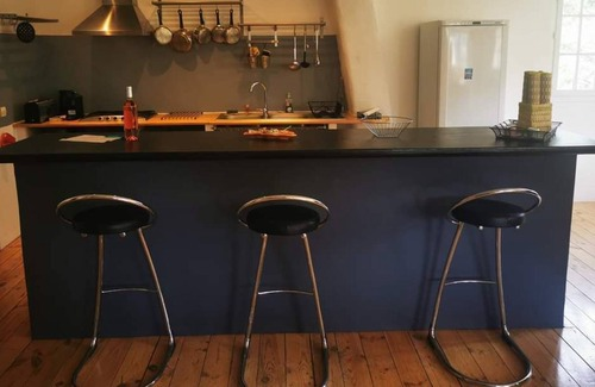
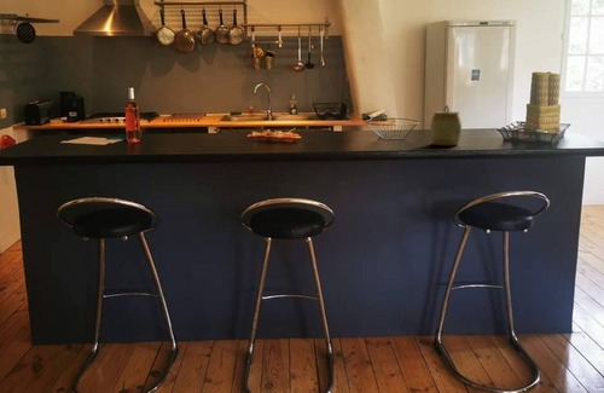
+ jar [429,104,463,146]
